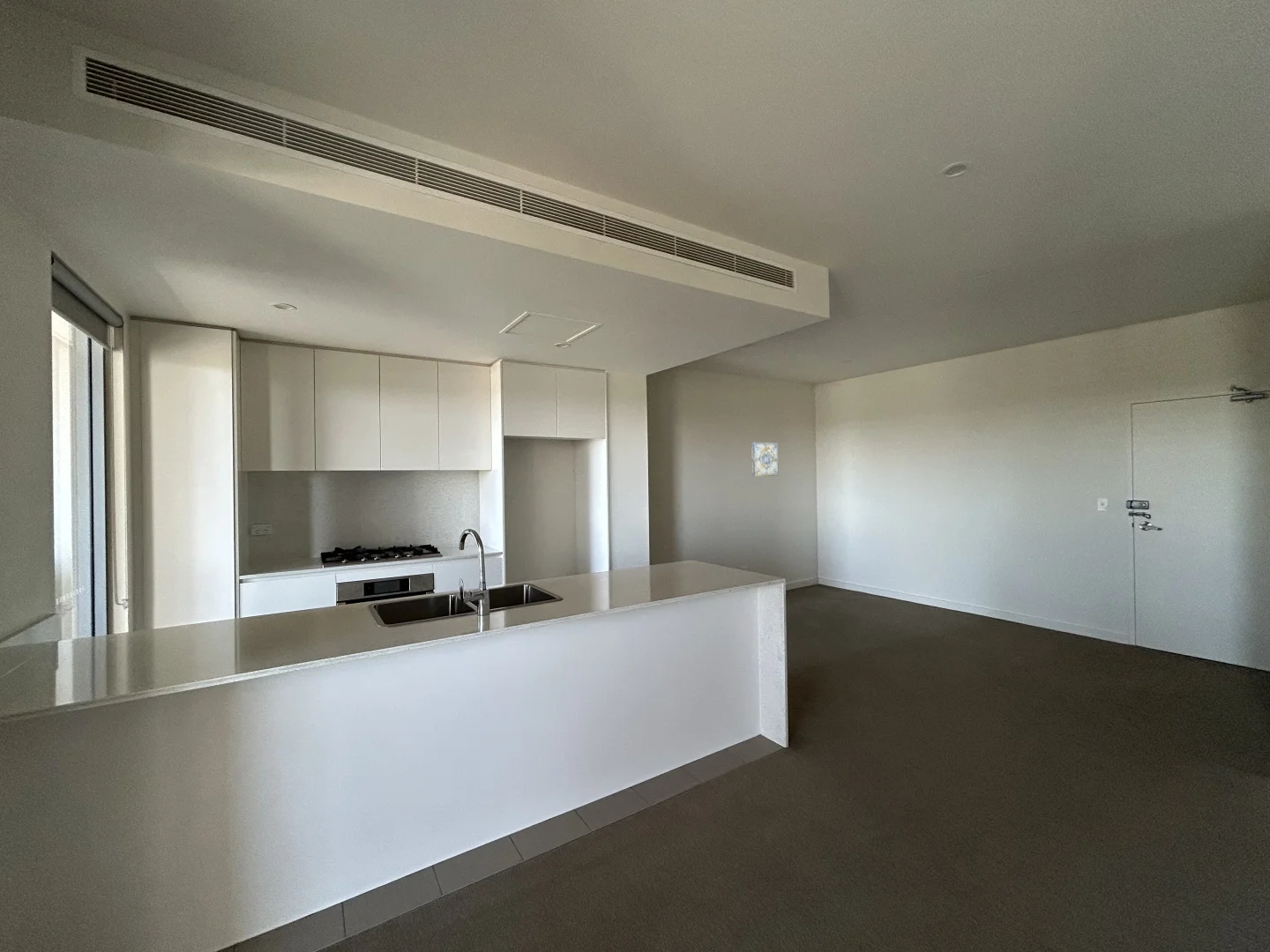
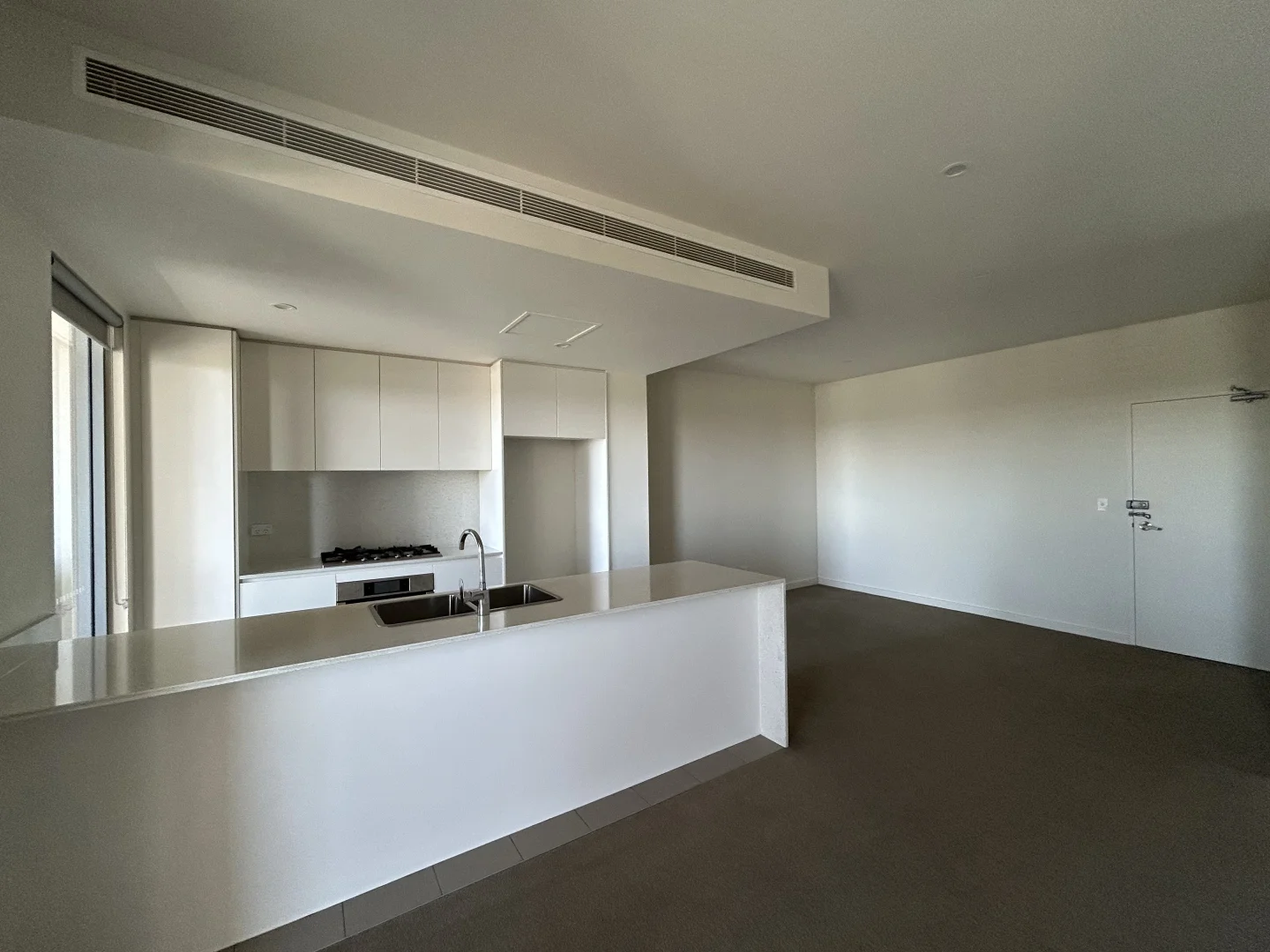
- wall art [751,442,780,477]
